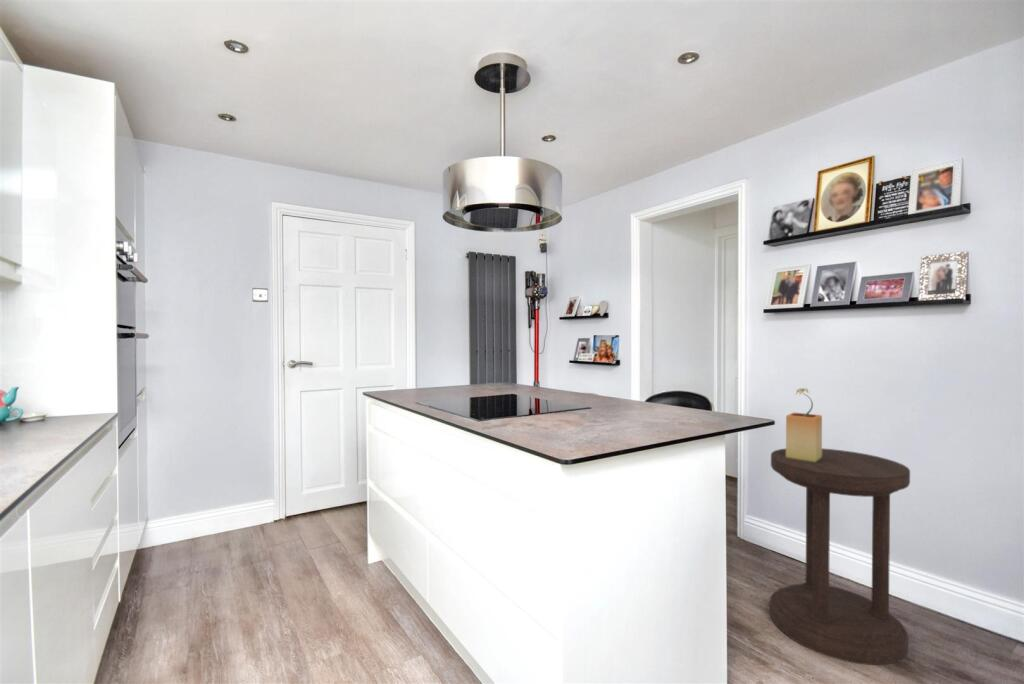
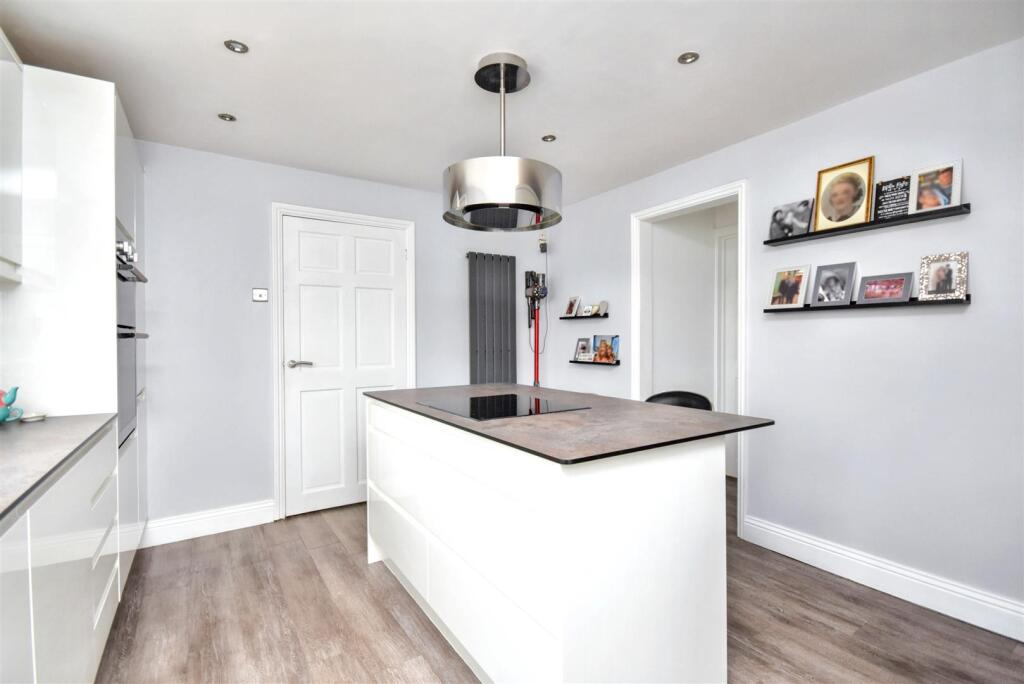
- side table [769,447,911,666]
- potted plant [785,387,823,462]
